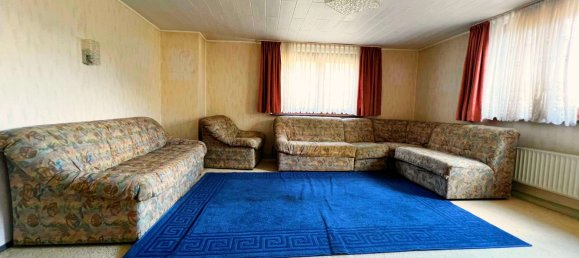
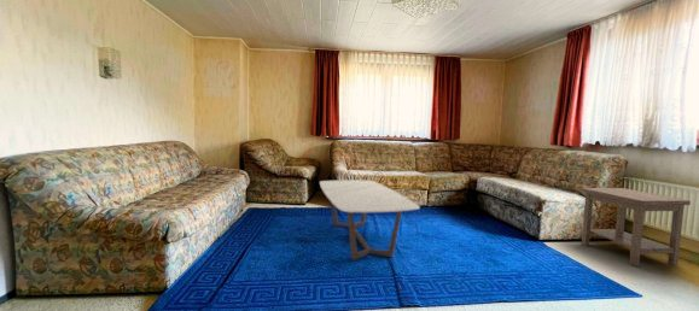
+ coffee table [319,178,421,262]
+ side table [581,187,692,268]
